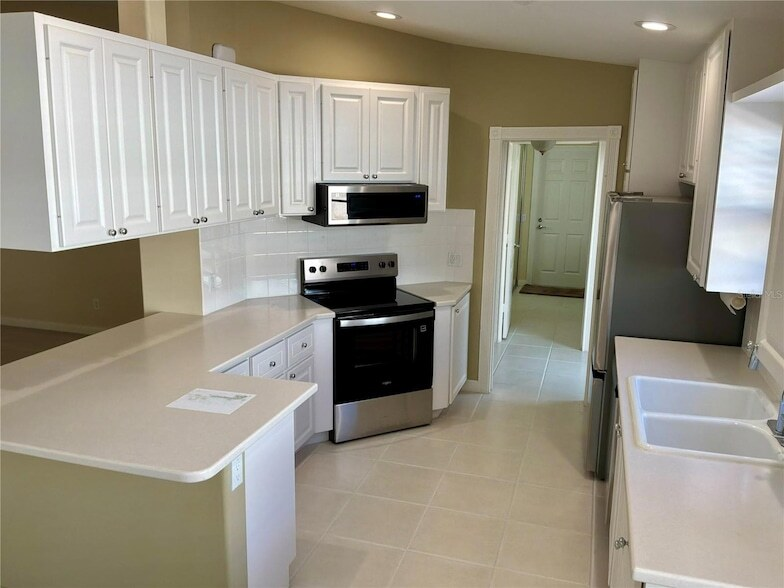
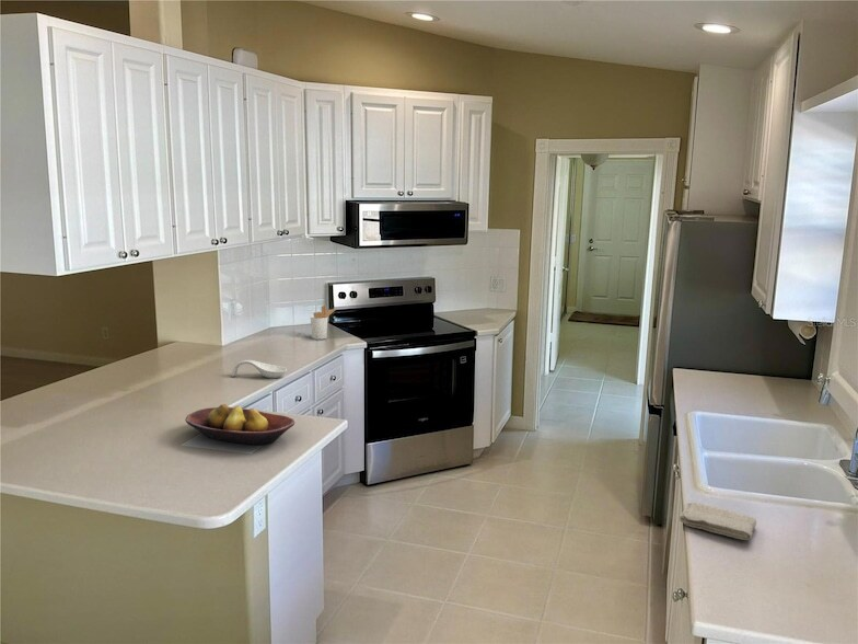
+ spoon rest [231,359,288,379]
+ washcloth [679,502,757,541]
+ utensil holder [310,304,337,341]
+ fruit bowl [184,403,295,446]
